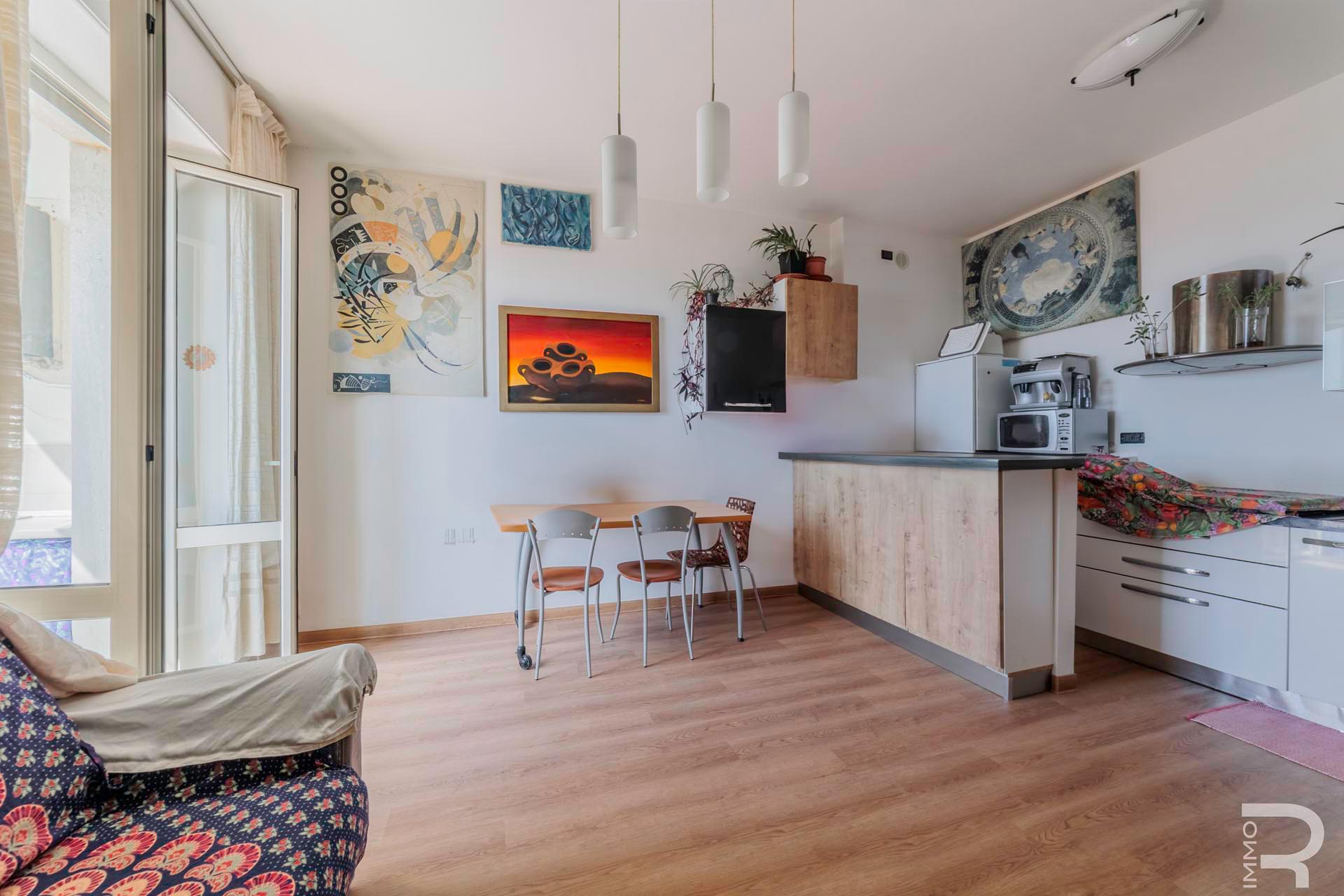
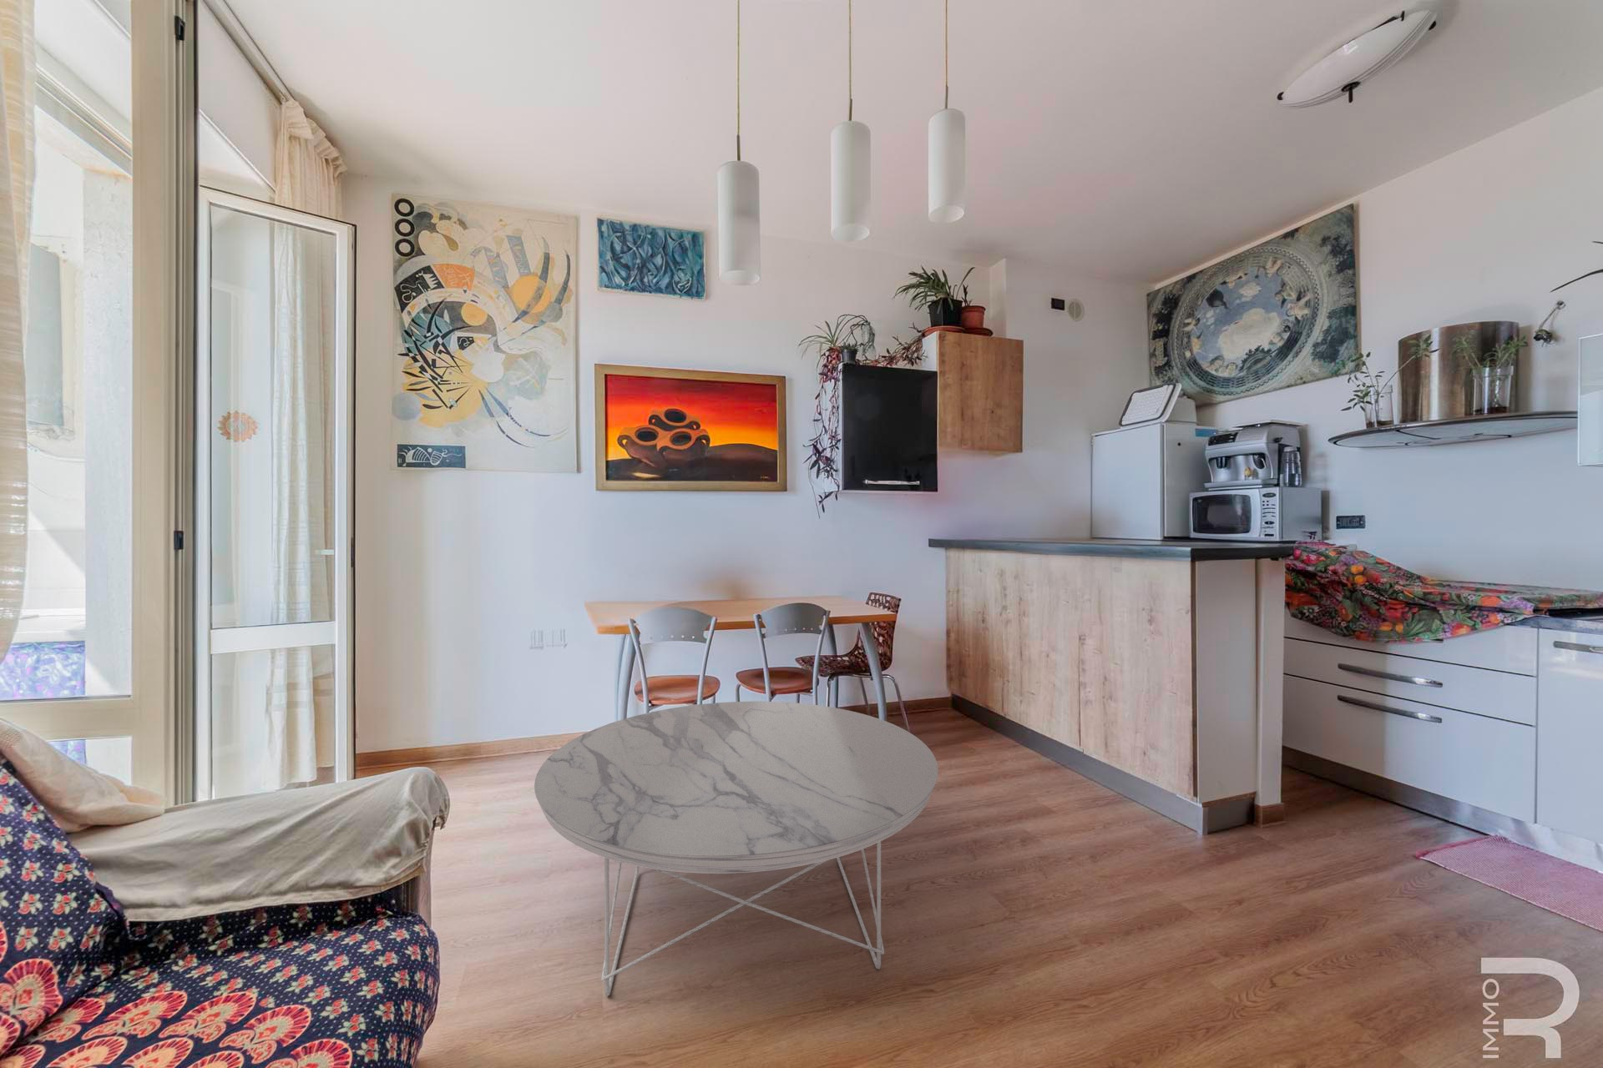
+ coffee table [533,701,939,998]
